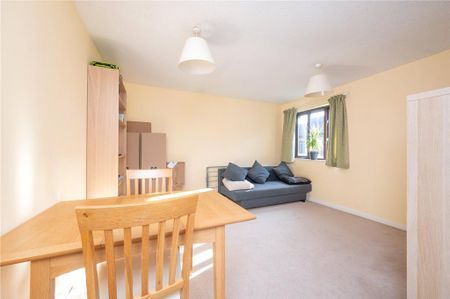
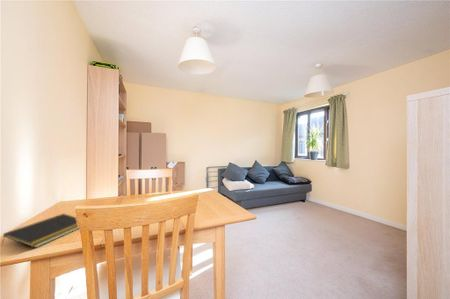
+ notepad [1,213,80,249]
